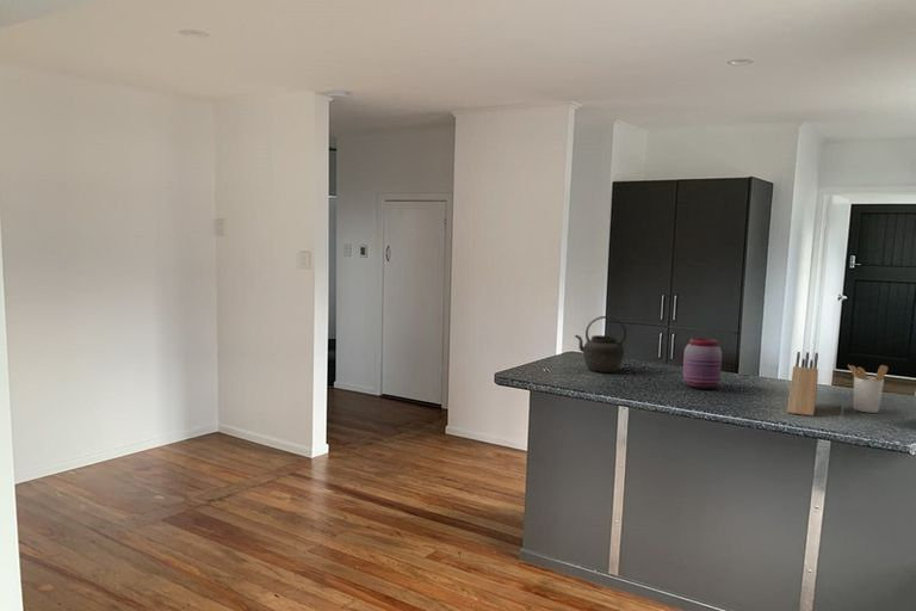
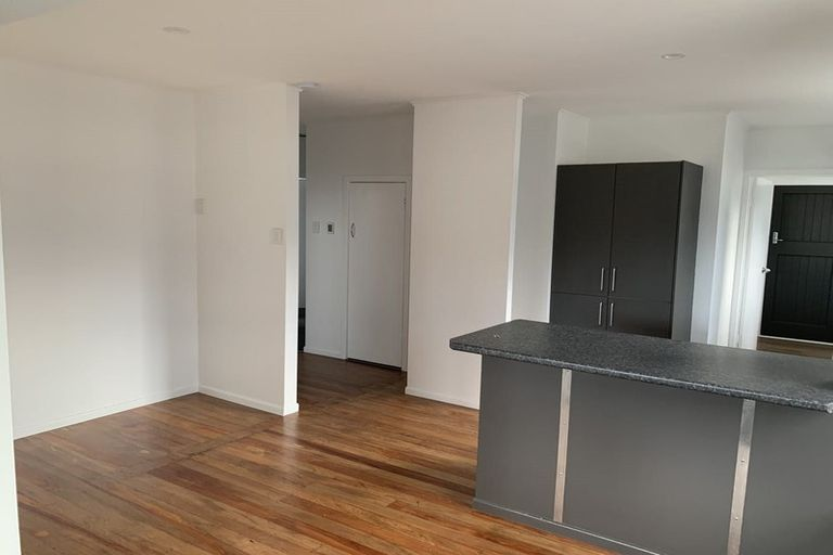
- knife block [786,351,819,418]
- jar [682,337,723,390]
- utensil holder [847,364,889,414]
- kettle [574,315,627,374]
